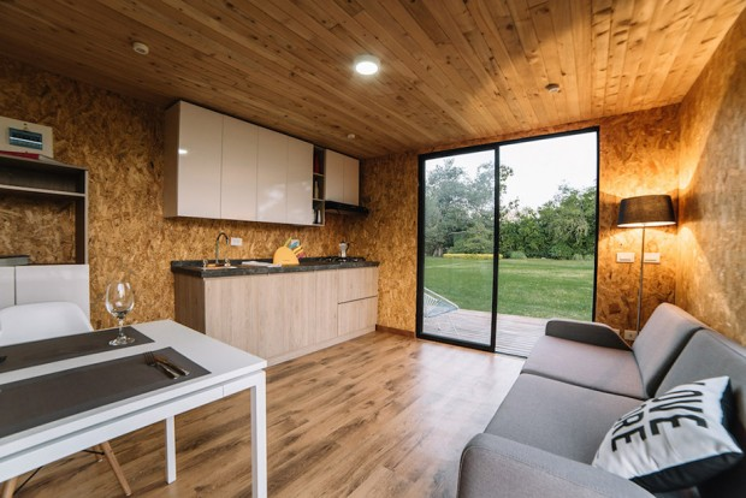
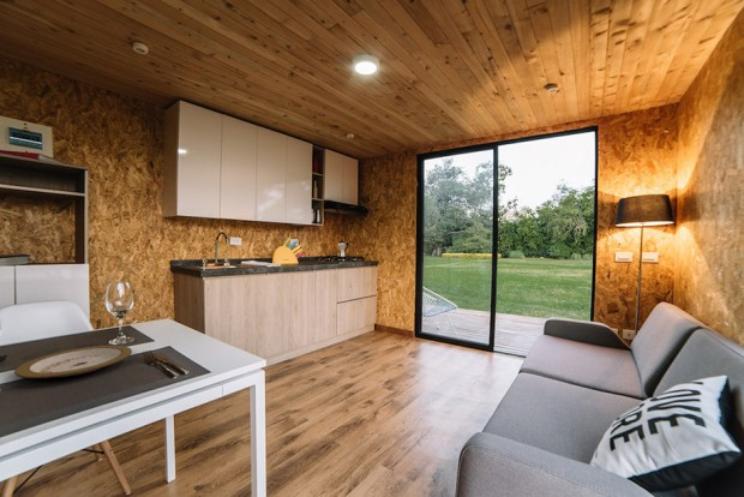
+ plate [13,345,133,379]
